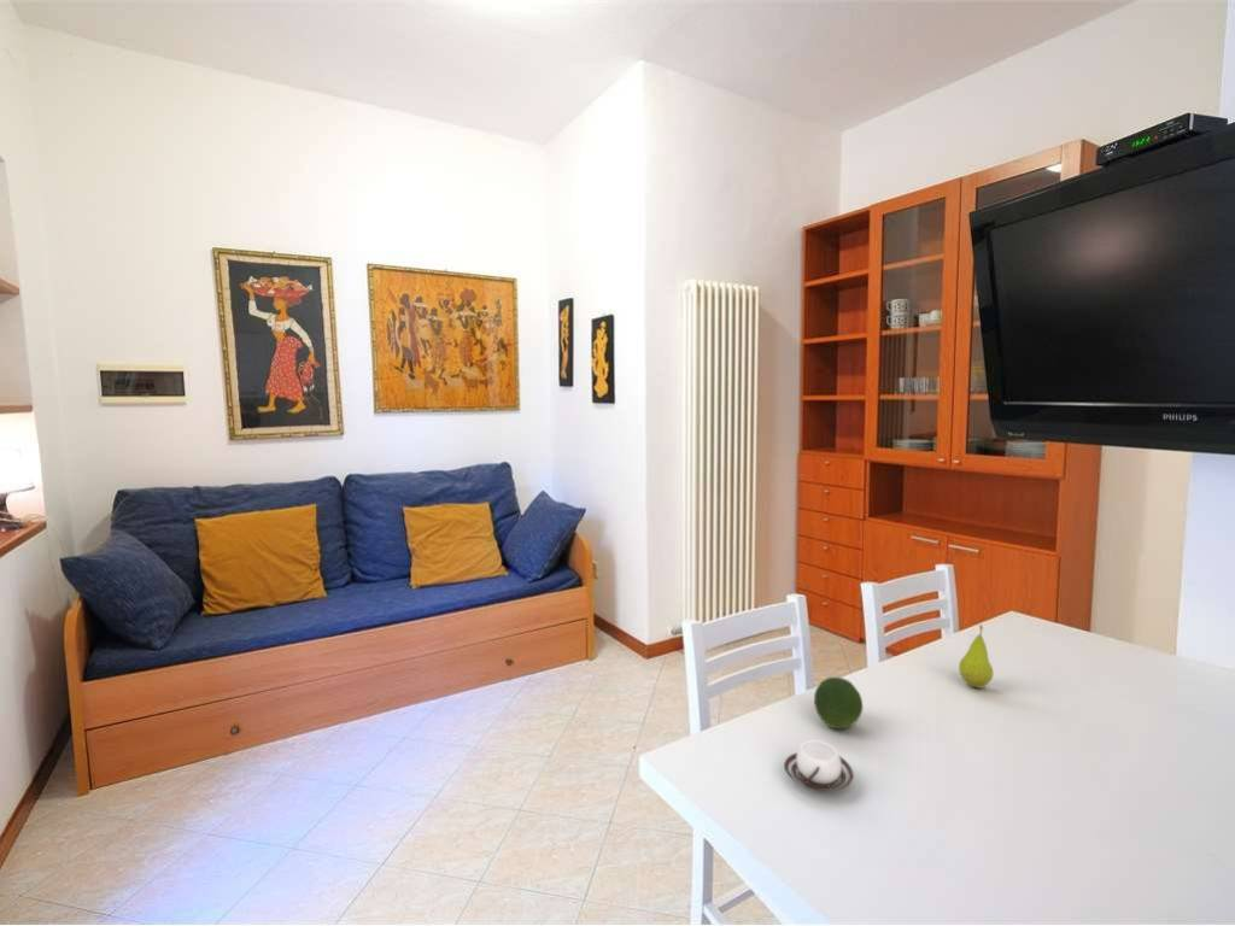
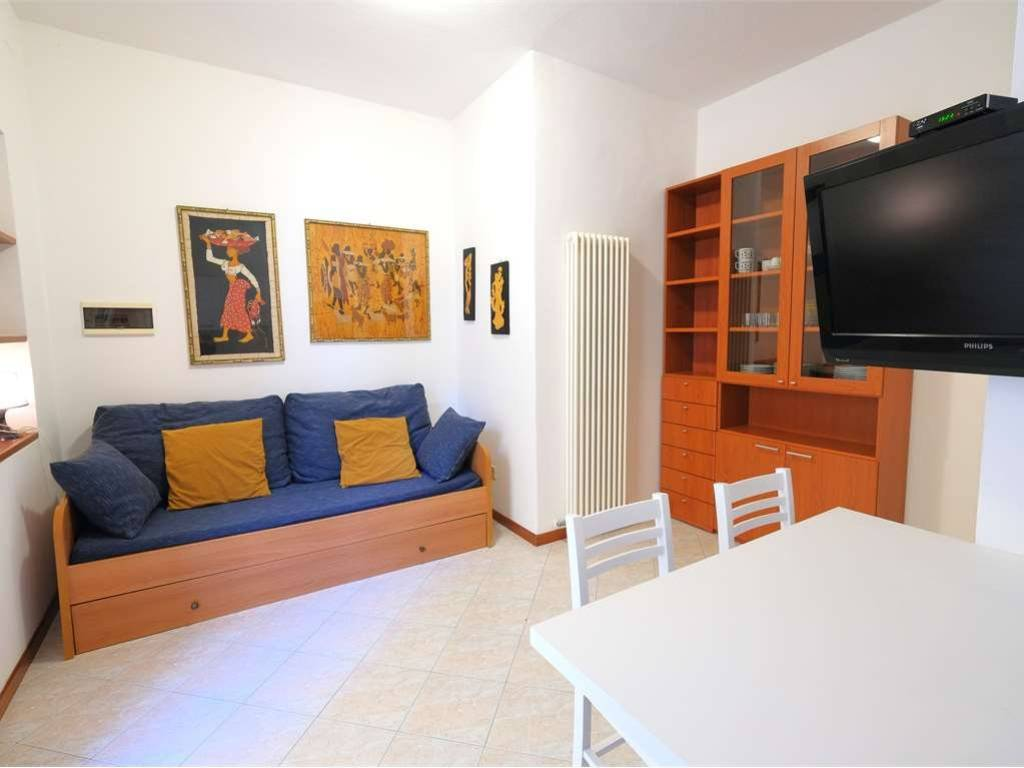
- cup [783,739,855,792]
- fruit [958,623,995,690]
- fruit [813,676,864,729]
